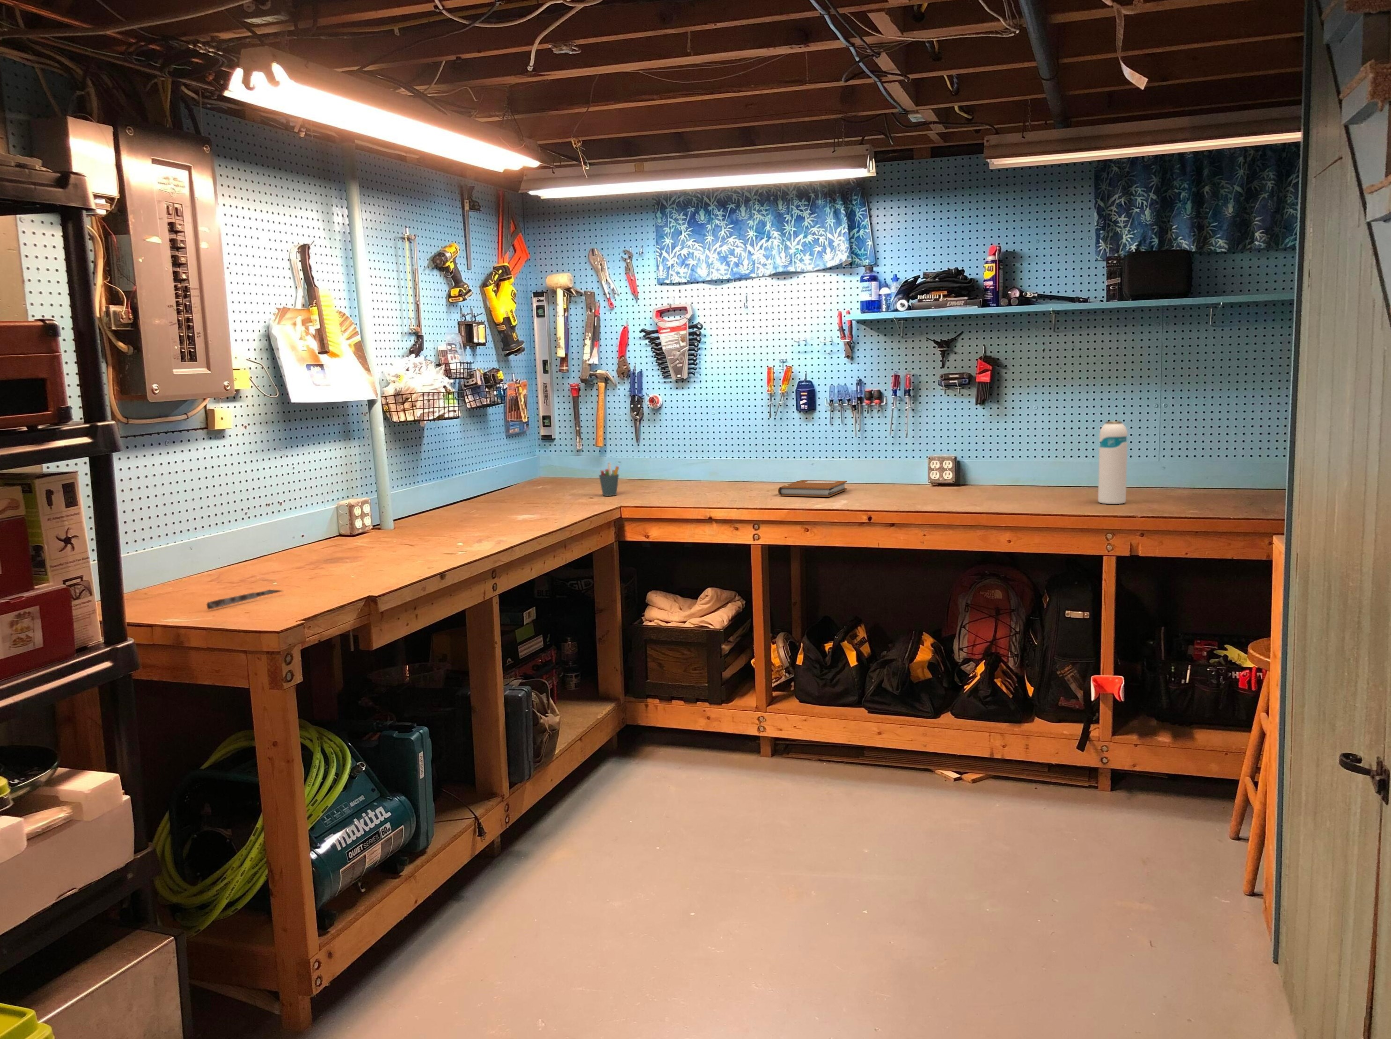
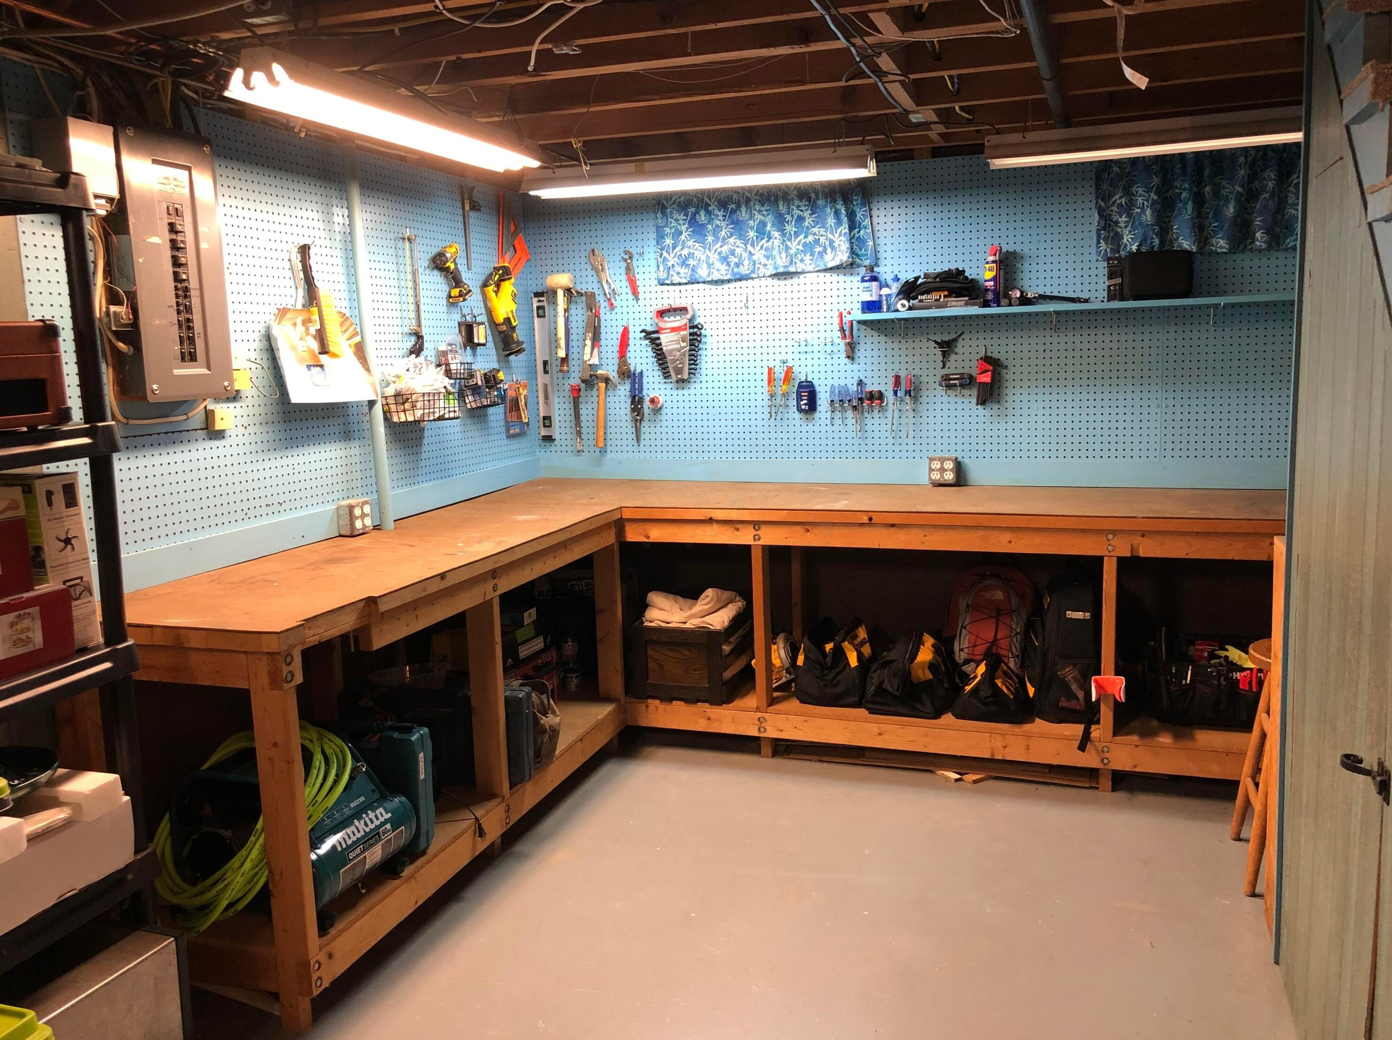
- pen holder [598,462,620,497]
- spray can [1097,421,1128,504]
- utility knife [206,589,285,610]
- notebook [777,480,847,498]
